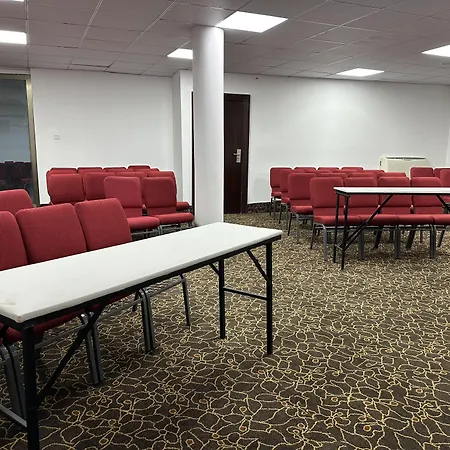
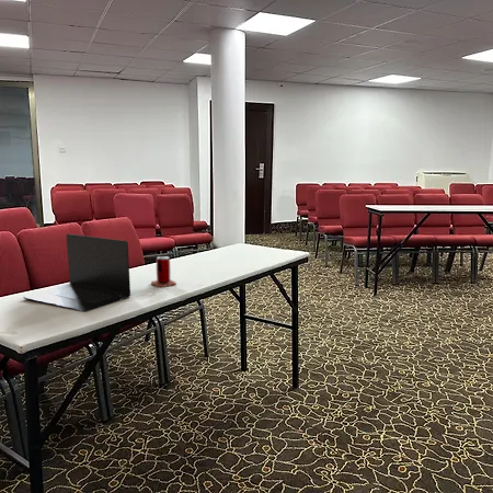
+ beer can [150,255,177,288]
+ laptop [23,233,131,313]
